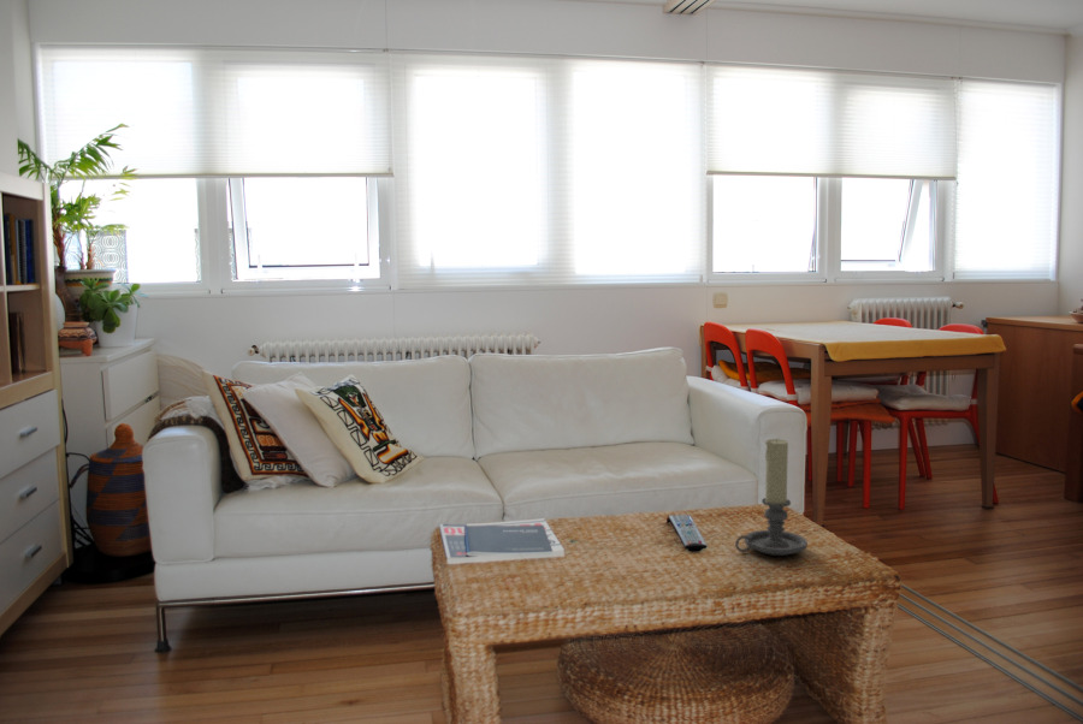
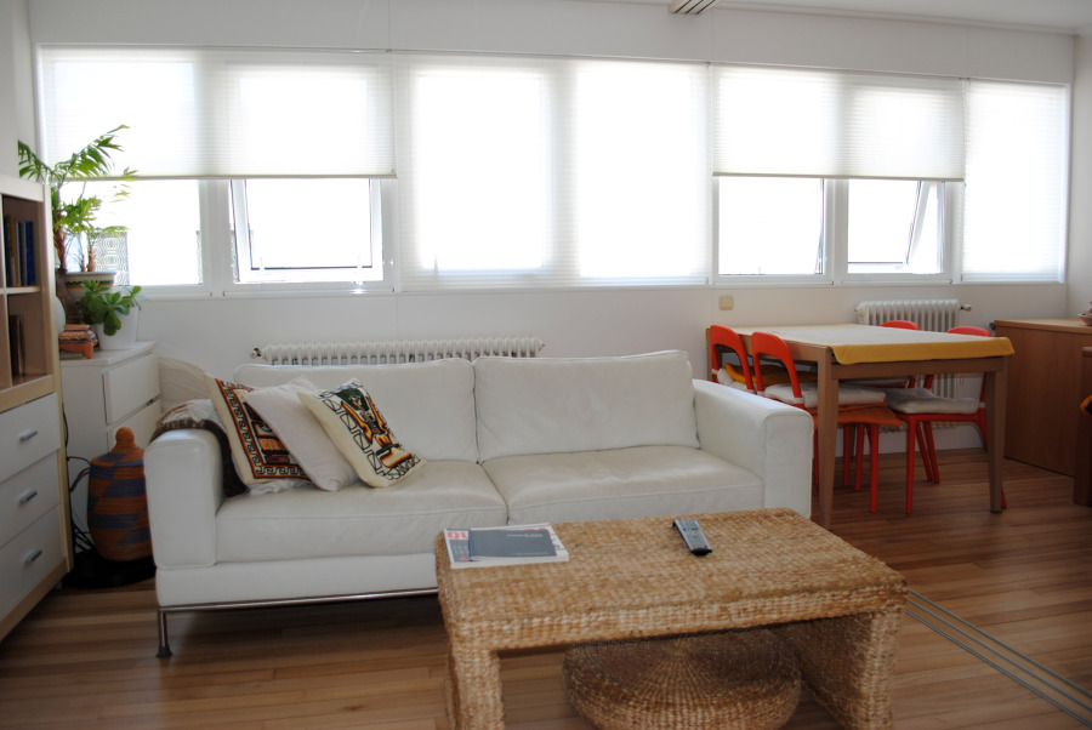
- candle holder [734,438,809,557]
